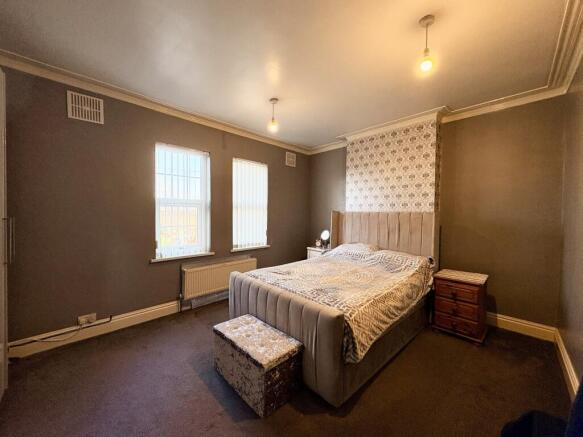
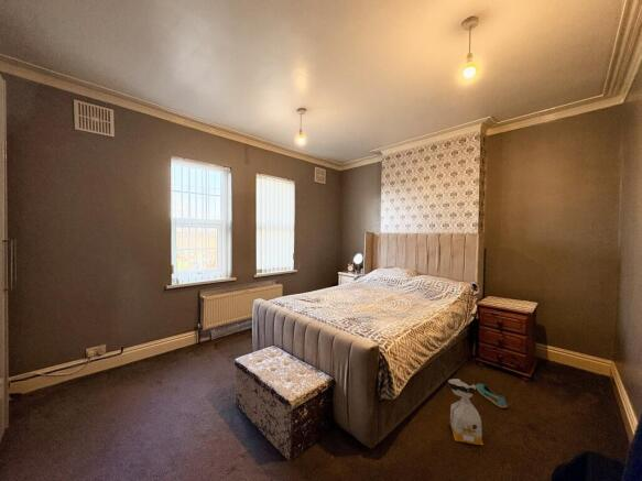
+ bag [447,378,485,446]
+ shoe [476,383,509,409]
